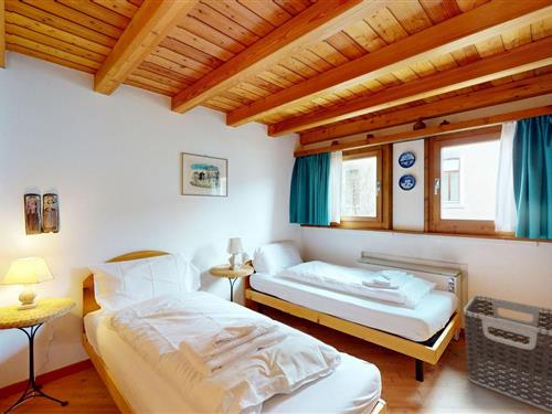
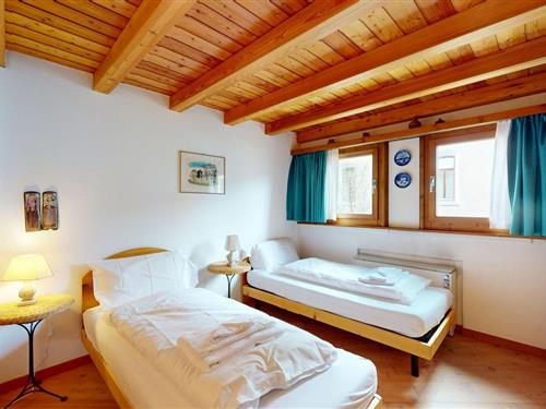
- clothes hamper [463,295,552,413]
